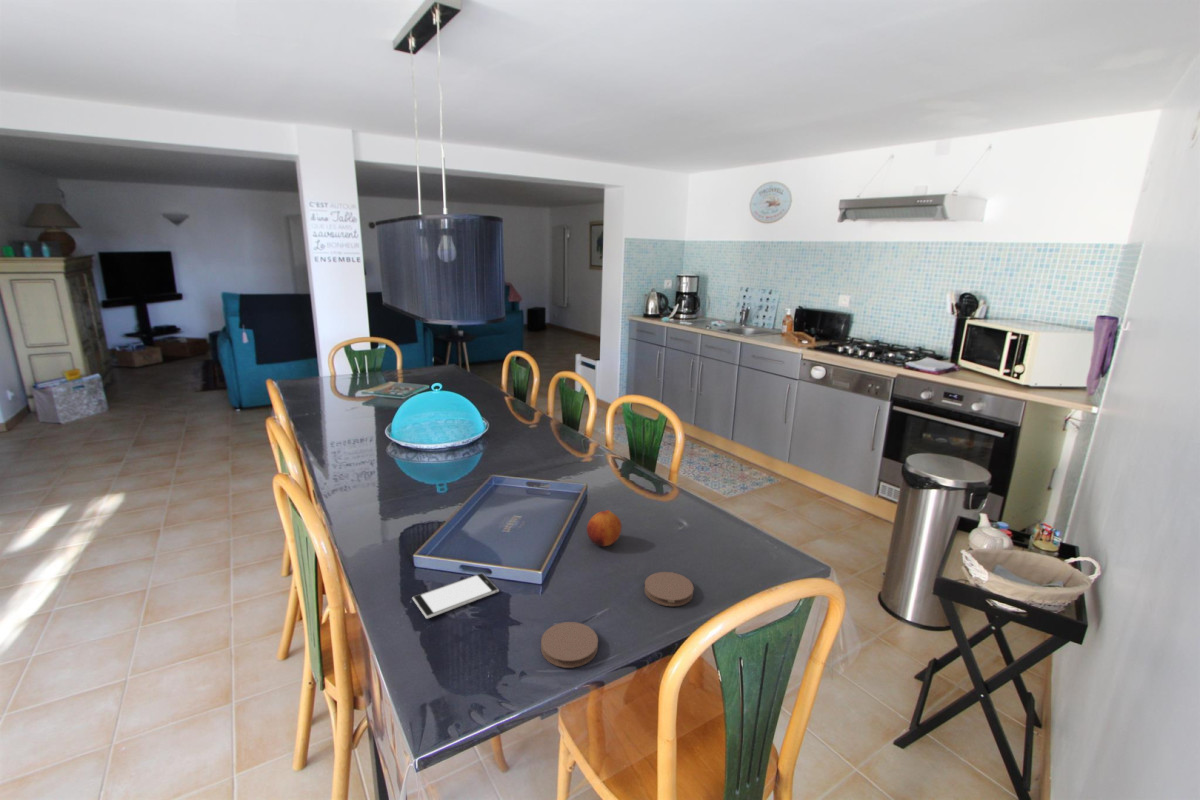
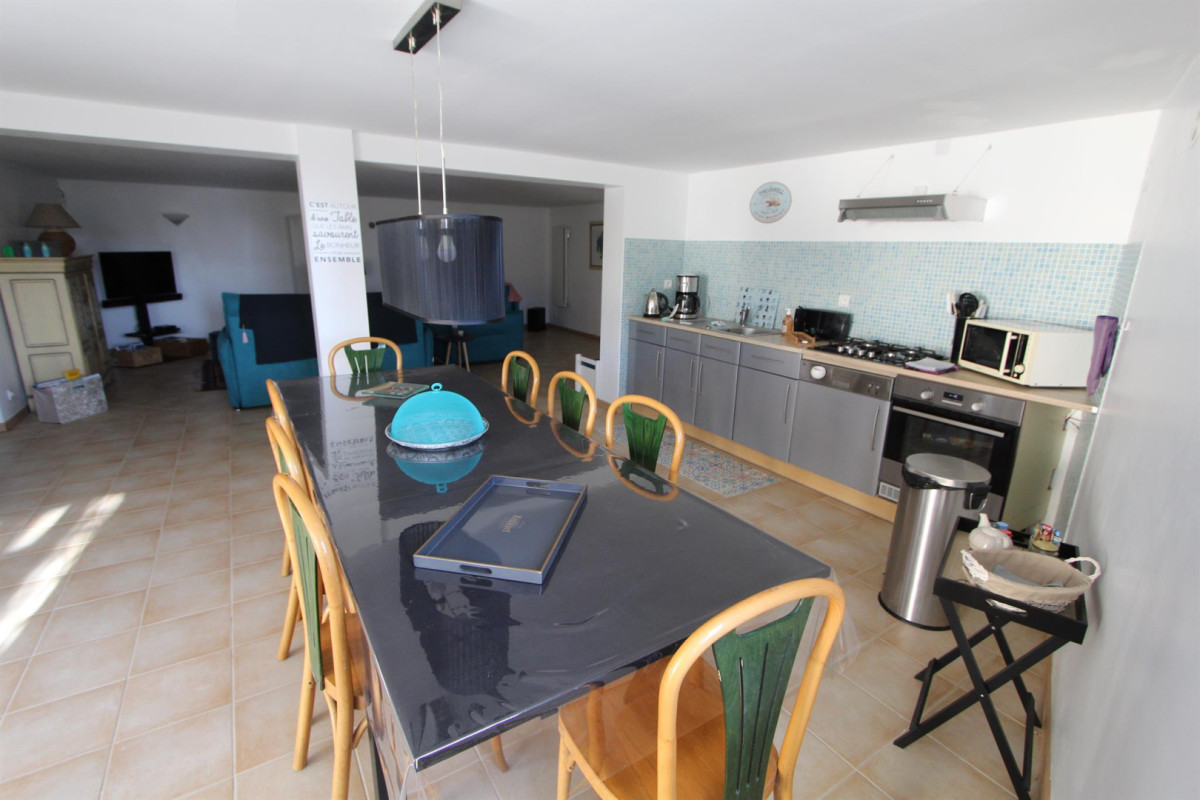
- coaster [540,621,599,669]
- smartphone [411,572,500,620]
- coaster [643,571,695,607]
- fruit [586,509,623,547]
